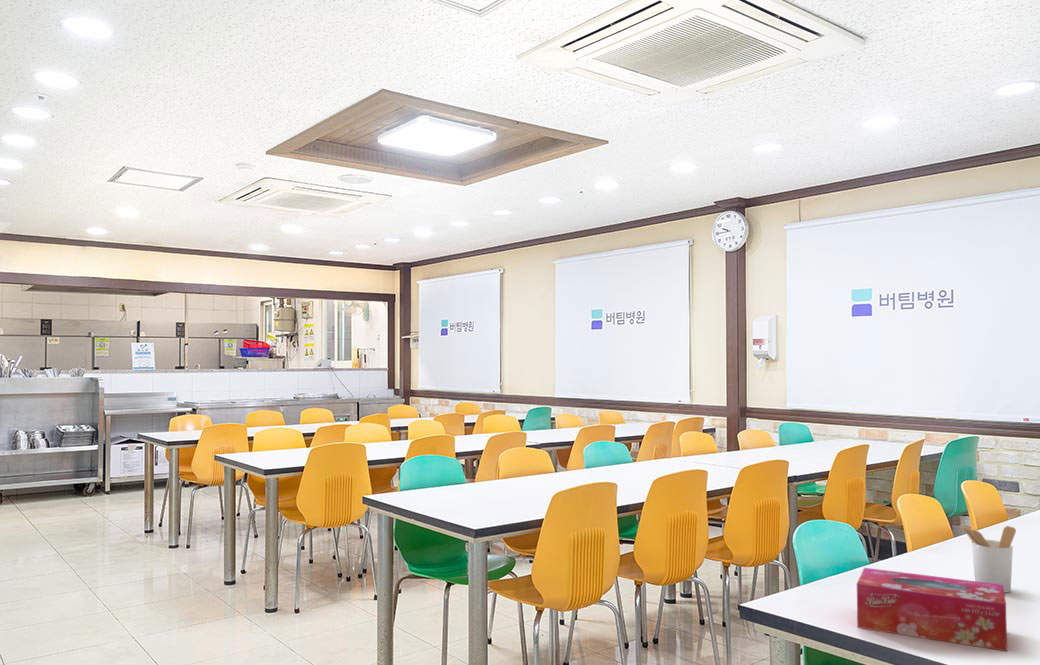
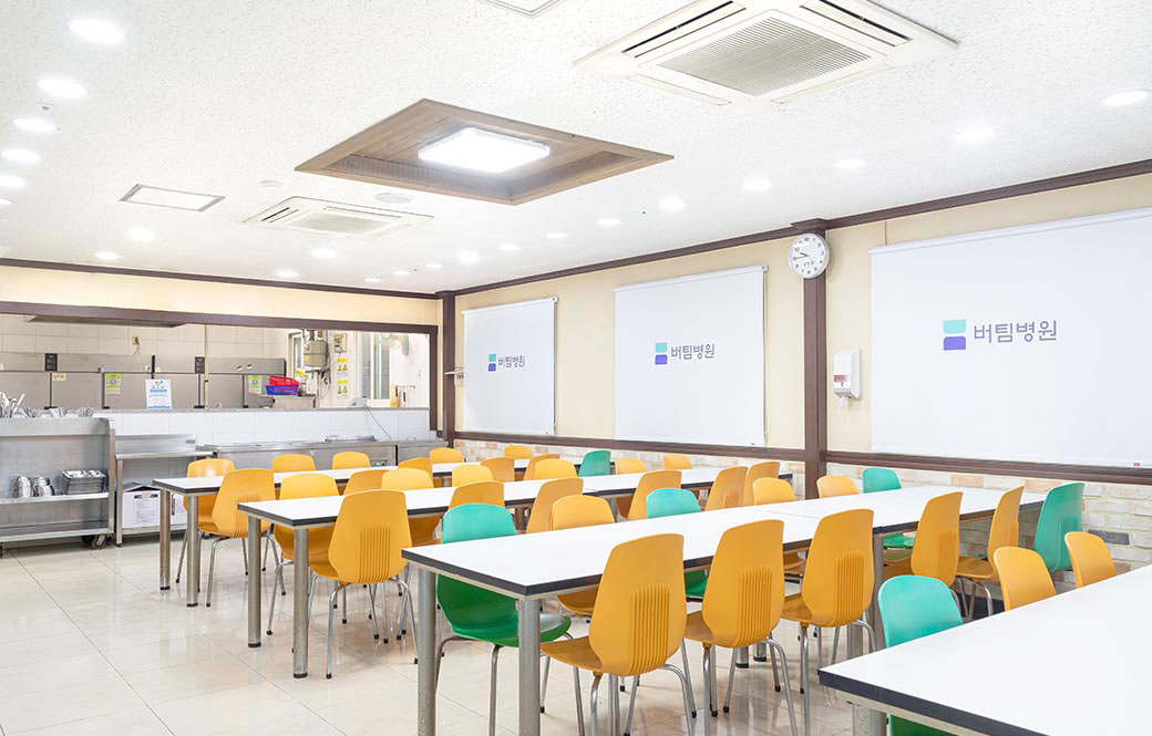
- utensil holder [959,525,1017,594]
- tissue box [856,567,1008,652]
